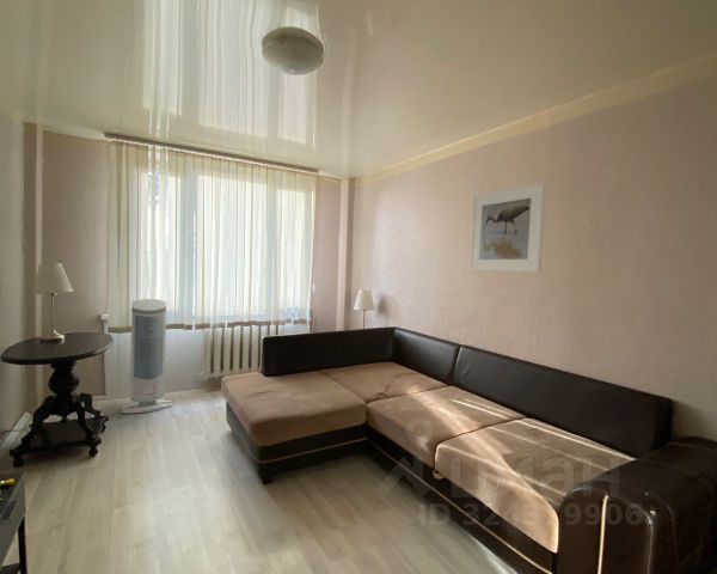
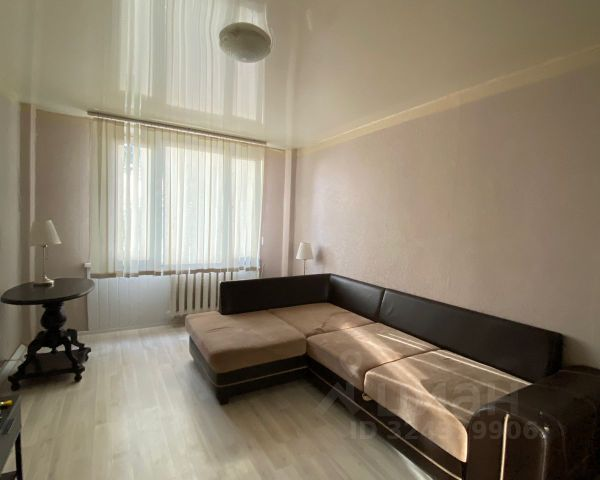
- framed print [468,181,547,274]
- air purifier [121,298,173,415]
